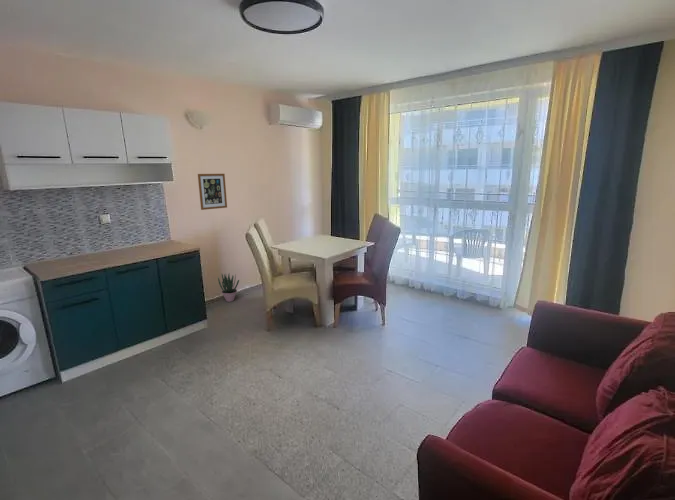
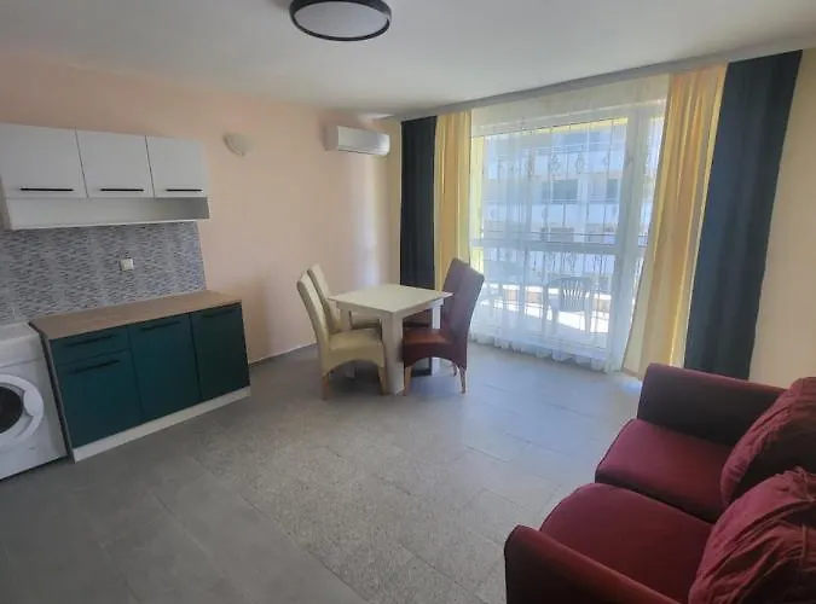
- potted plant [217,273,240,303]
- wall art [197,173,228,211]
